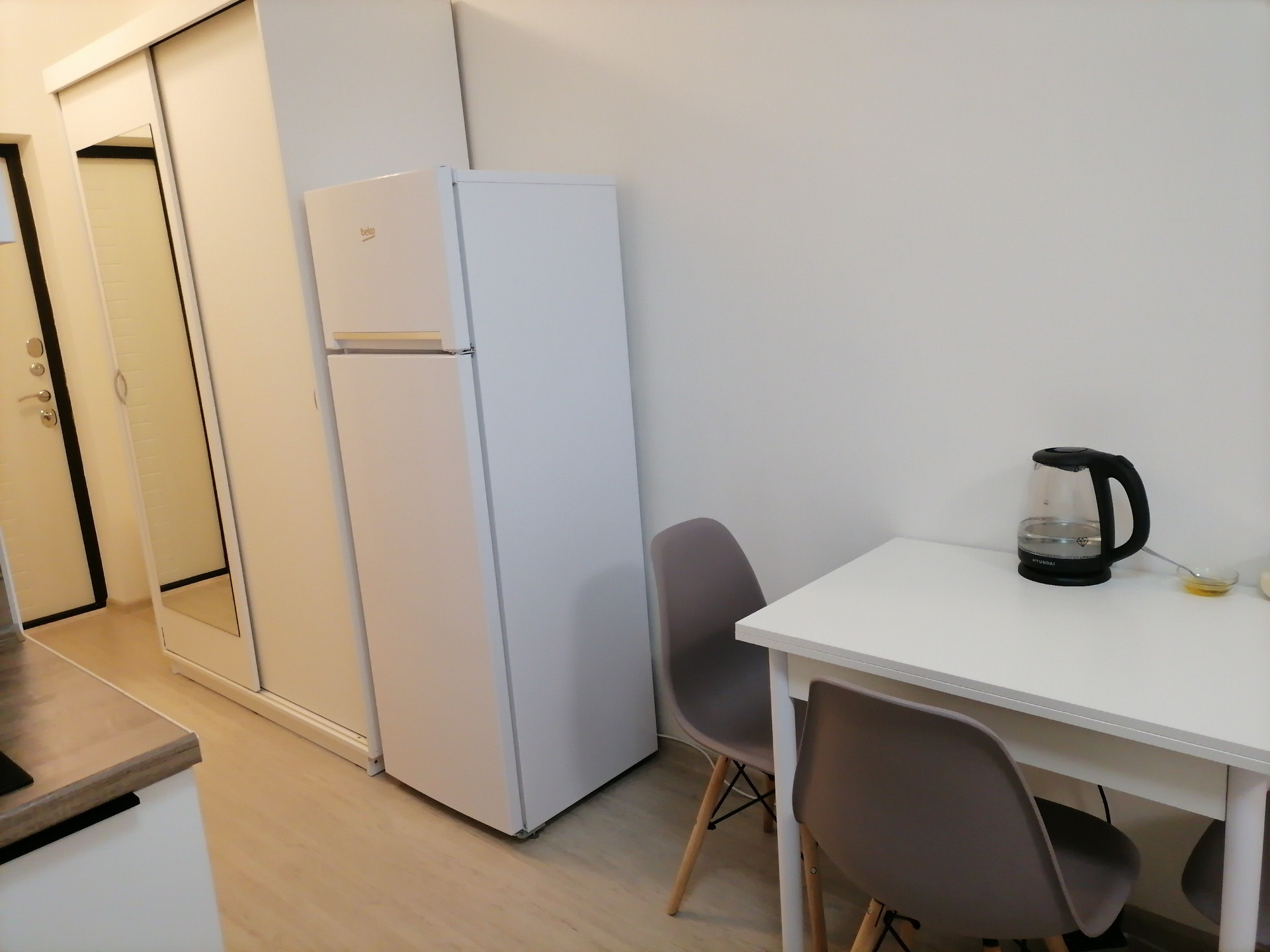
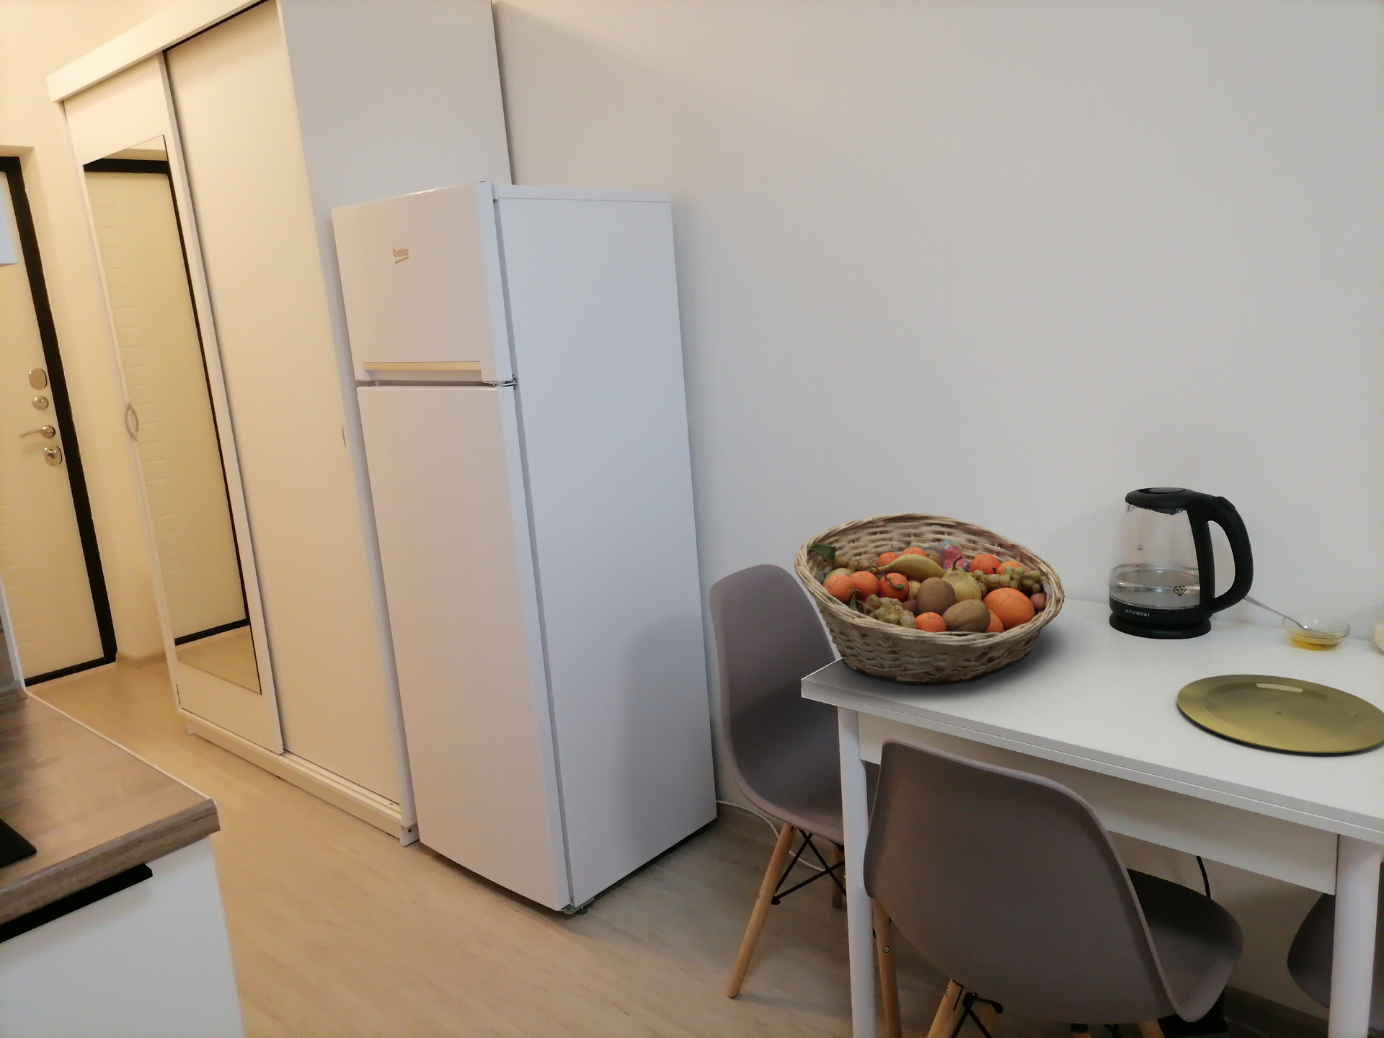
+ plate [1176,674,1384,755]
+ fruit basket [793,511,1066,686]
